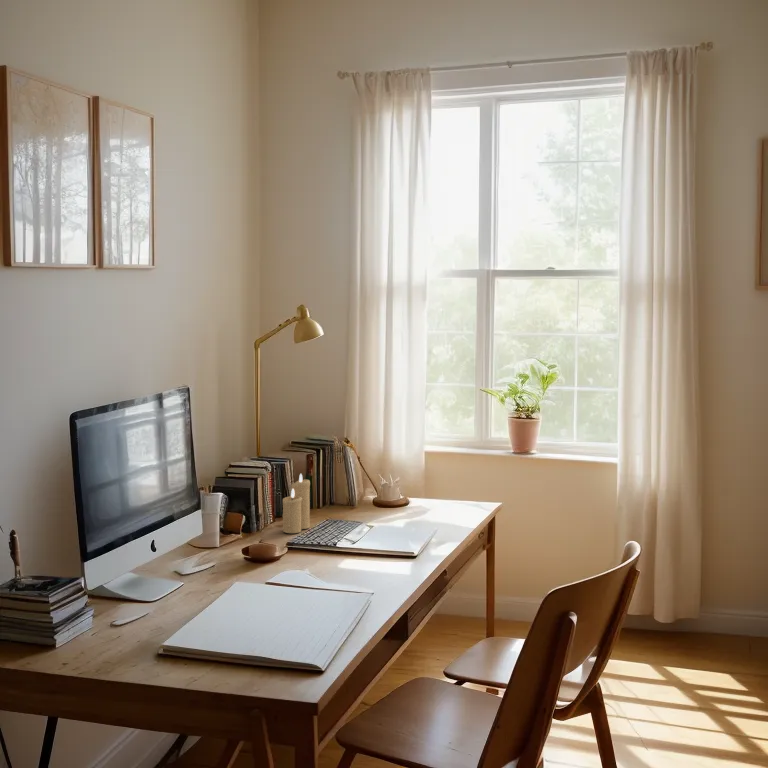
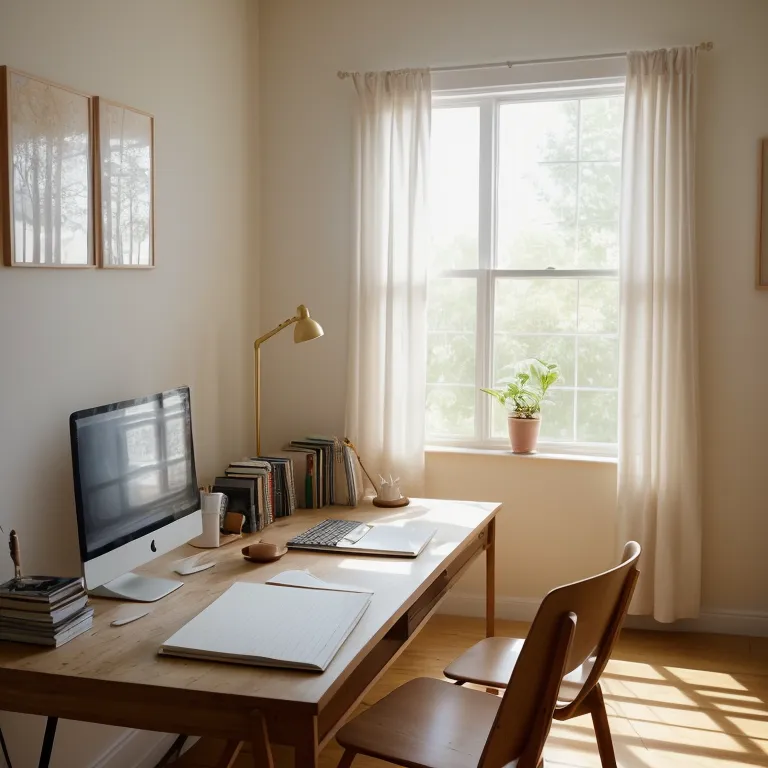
- candle [282,473,311,534]
